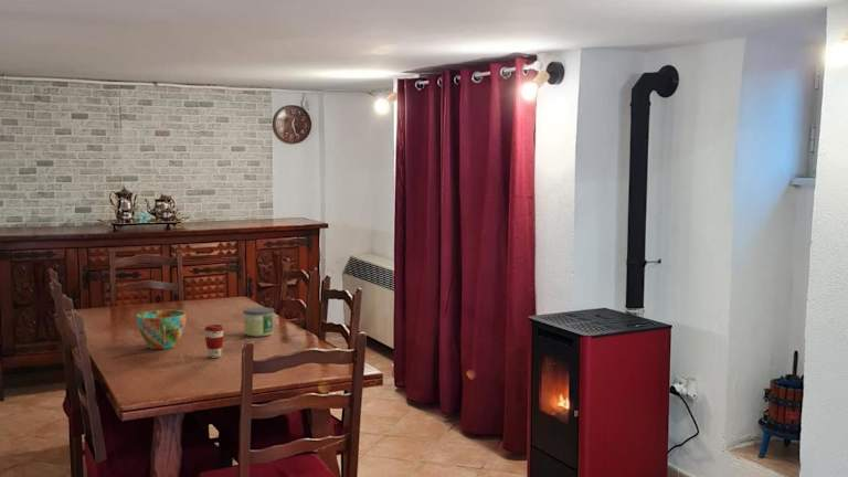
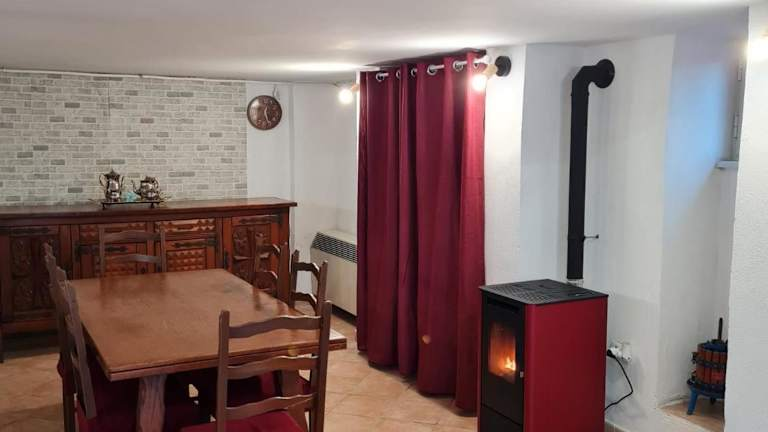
- cup [136,309,188,350]
- coffee cup [203,324,225,359]
- candle [242,306,275,338]
